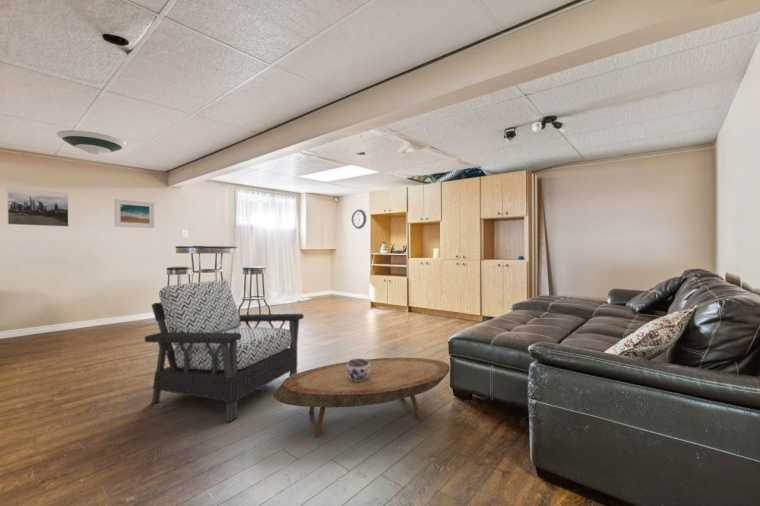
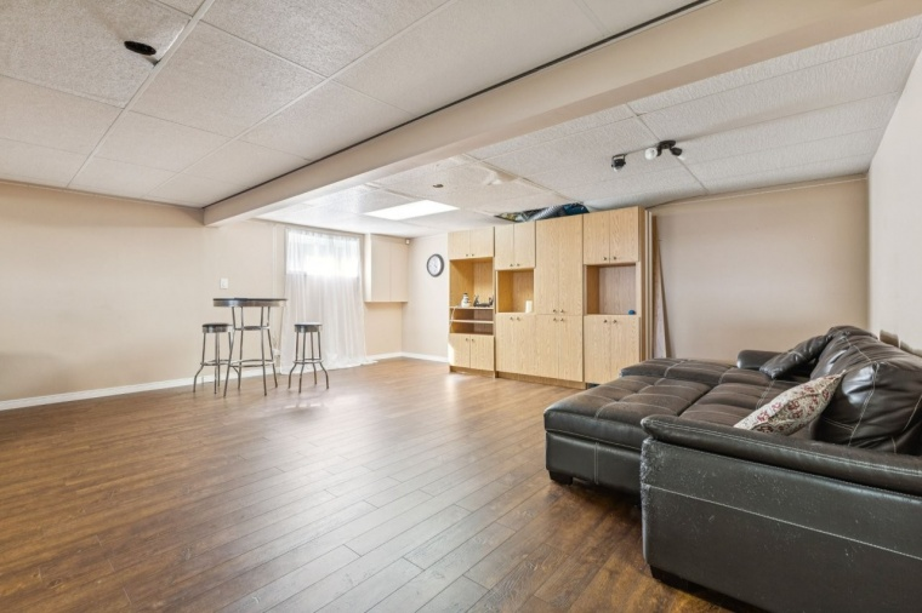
- coffee table [273,356,451,438]
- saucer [56,129,128,155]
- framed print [6,187,70,228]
- jar [347,357,370,381]
- armchair [144,279,305,423]
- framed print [113,198,156,229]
